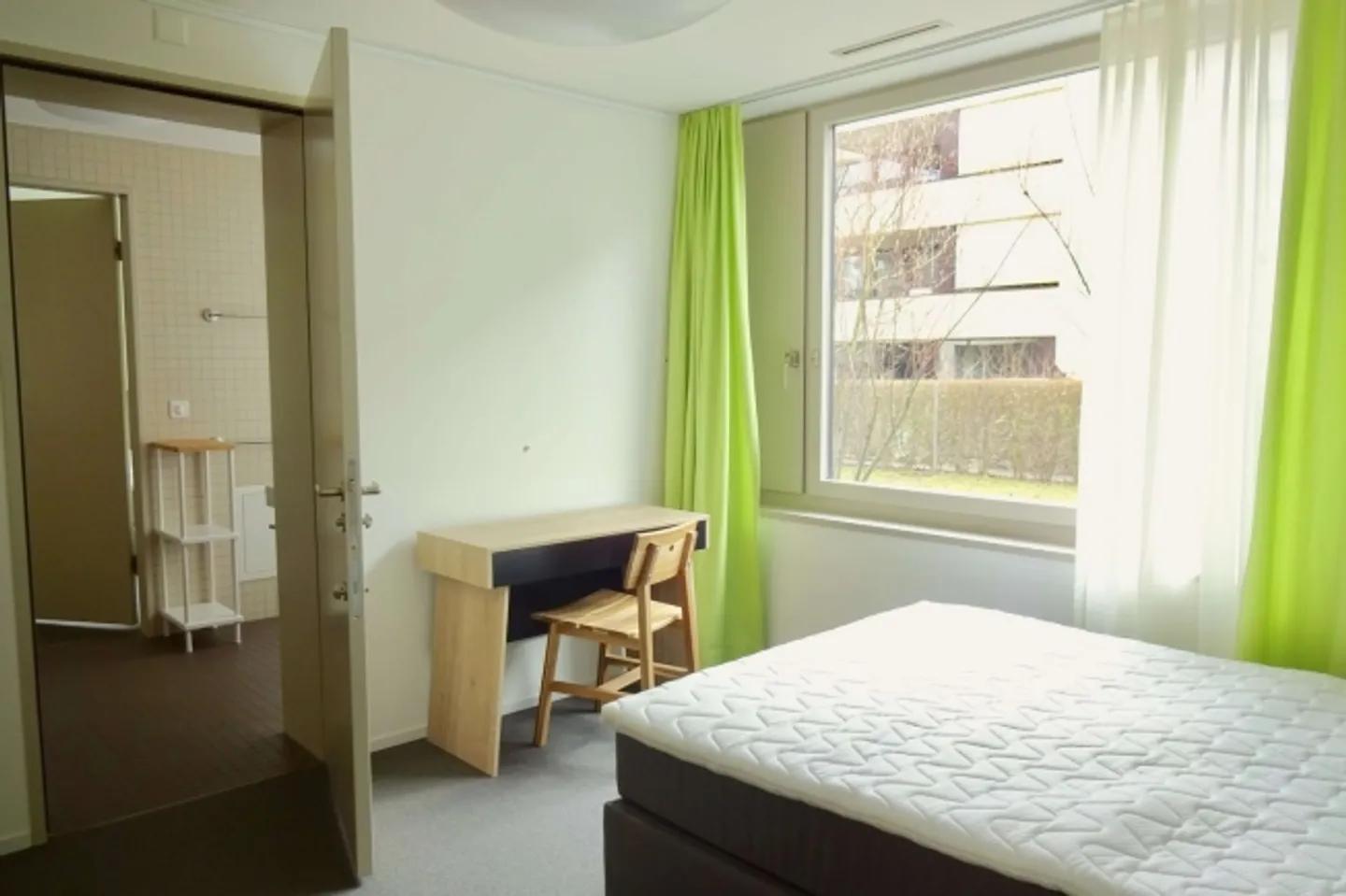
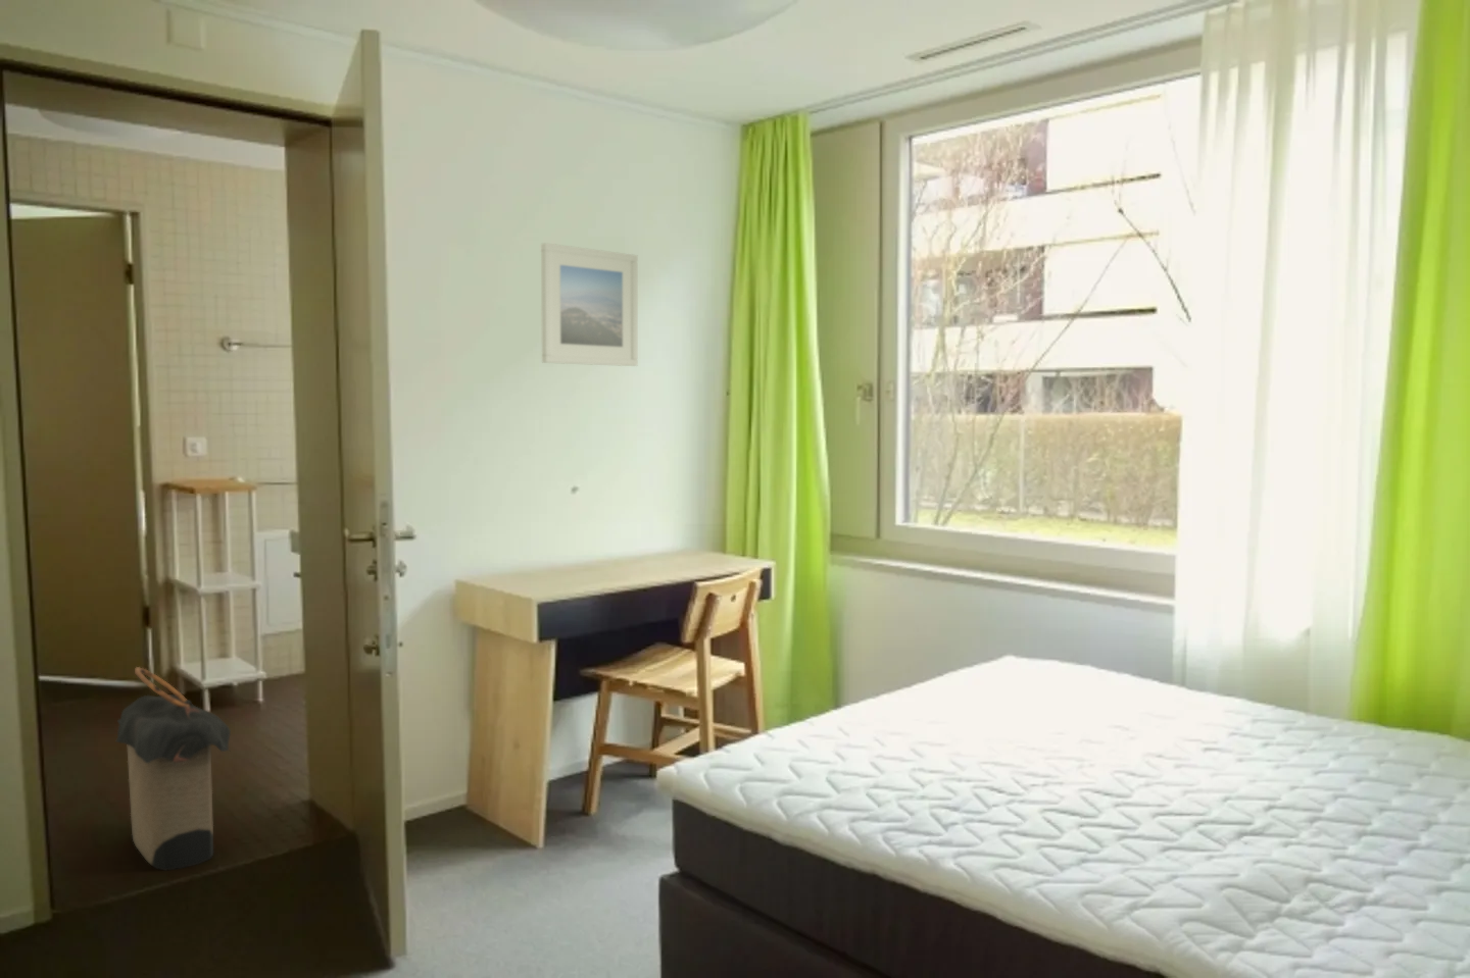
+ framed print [540,241,639,367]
+ laundry hamper [116,666,232,872]
